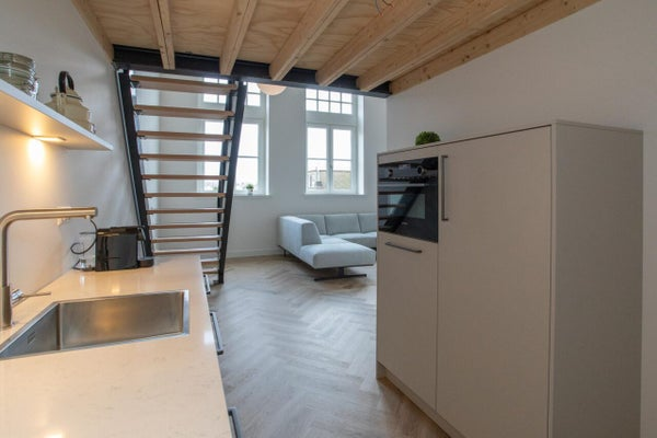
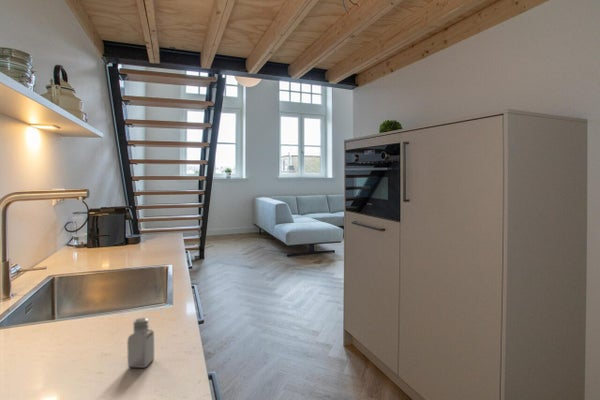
+ saltshaker [126,317,155,369]
